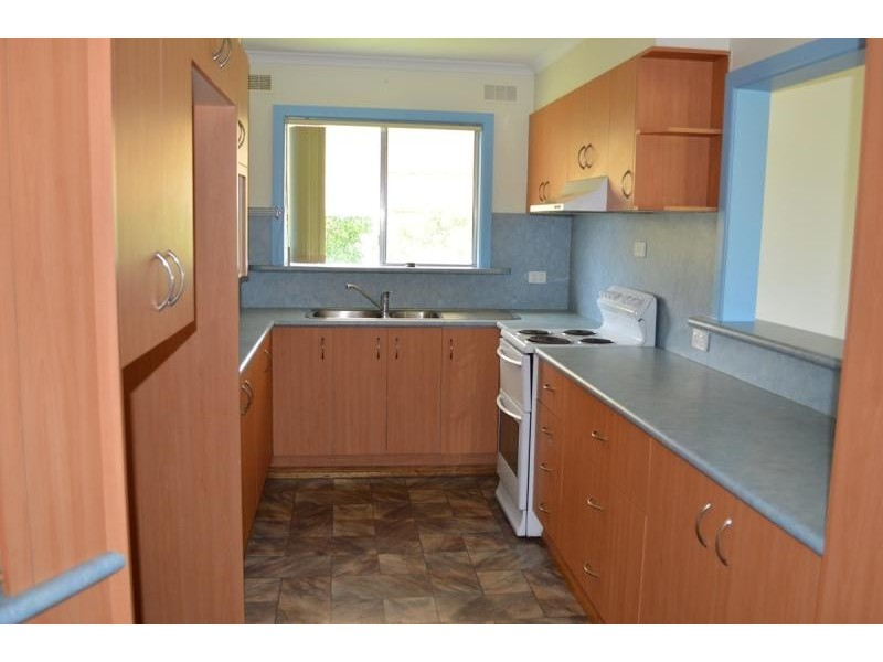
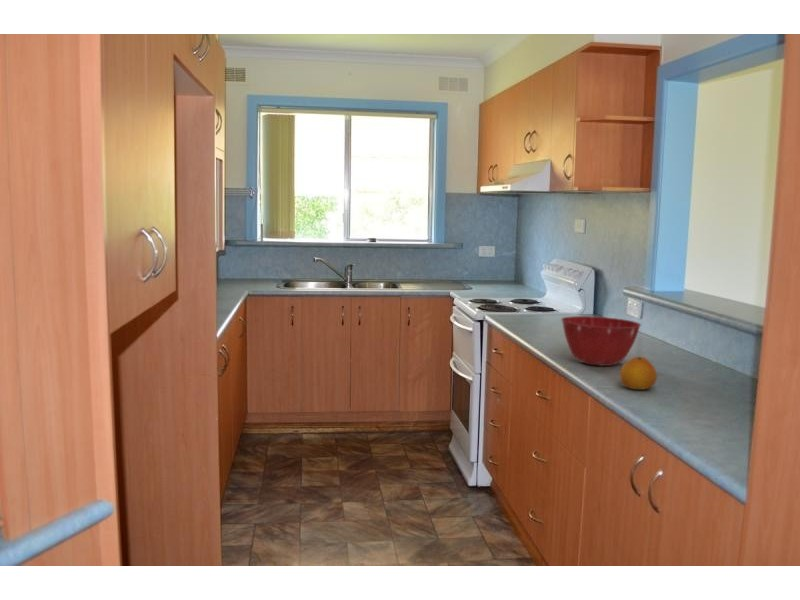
+ fruit [619,356,658,391]
+ mixing bowl [560,315,642,367]
